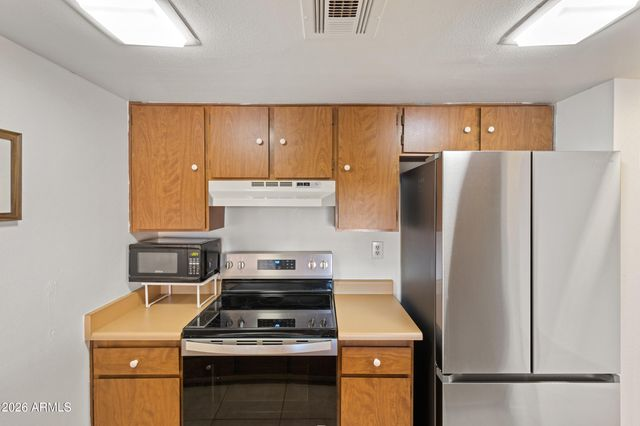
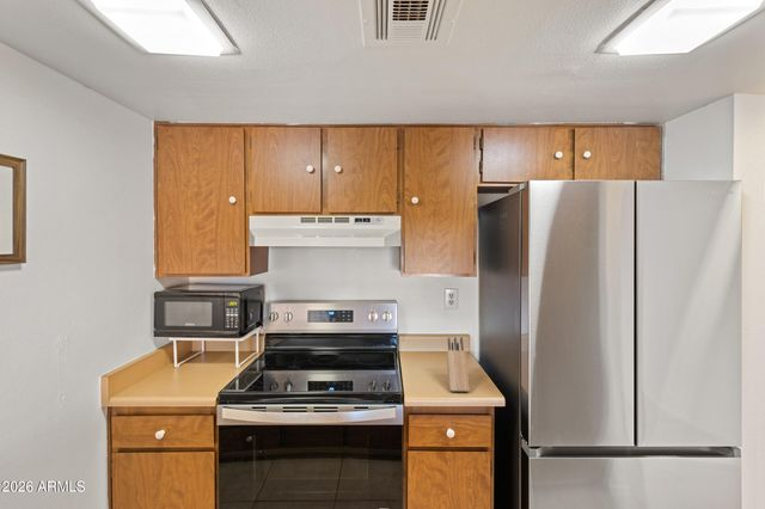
+ knife block [446,336,471,393]
